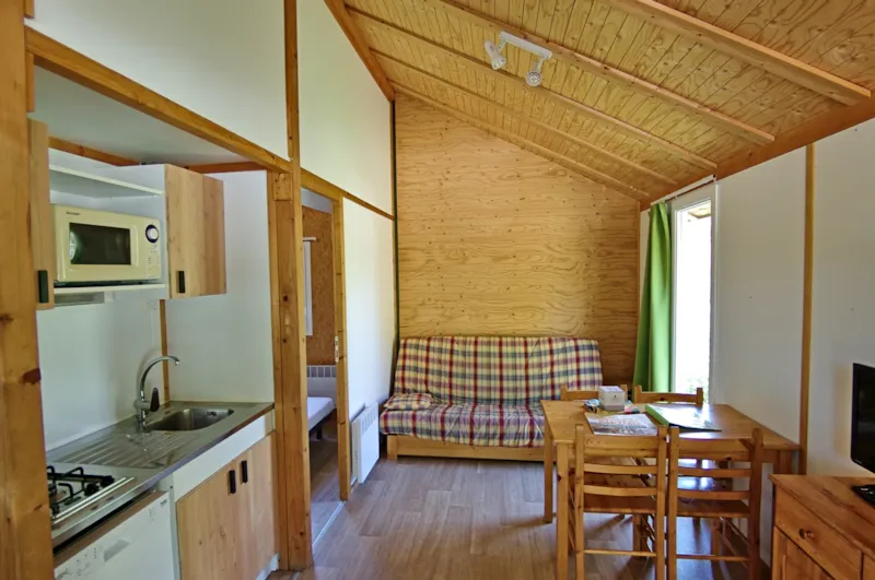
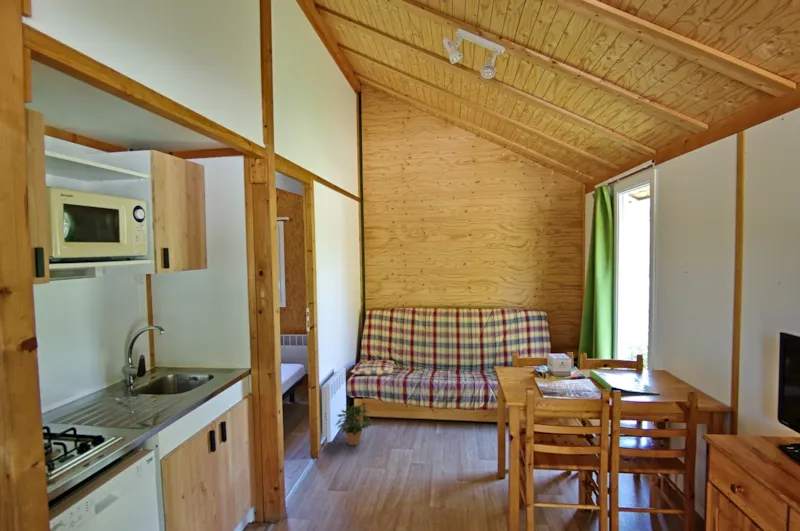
+ potted plant [334,402,372,446]
